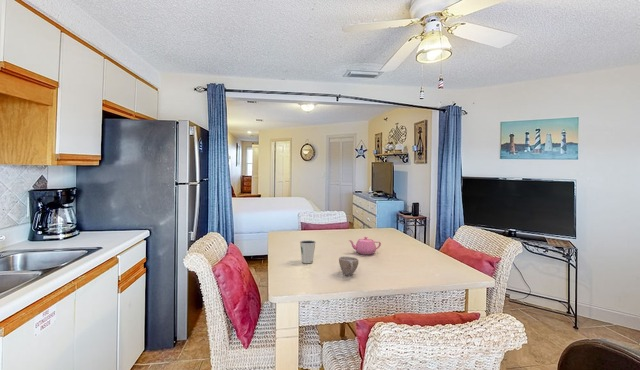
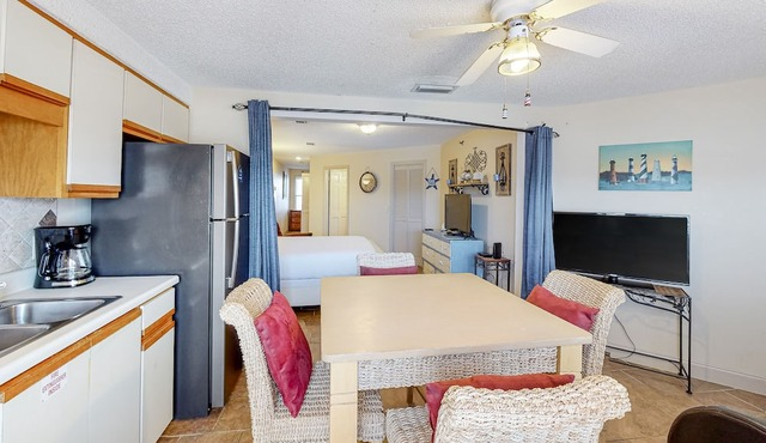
- cup [338,256,360,276]
- teapot [347,236,382,255]
- dixie cup [299,239,317,264]
